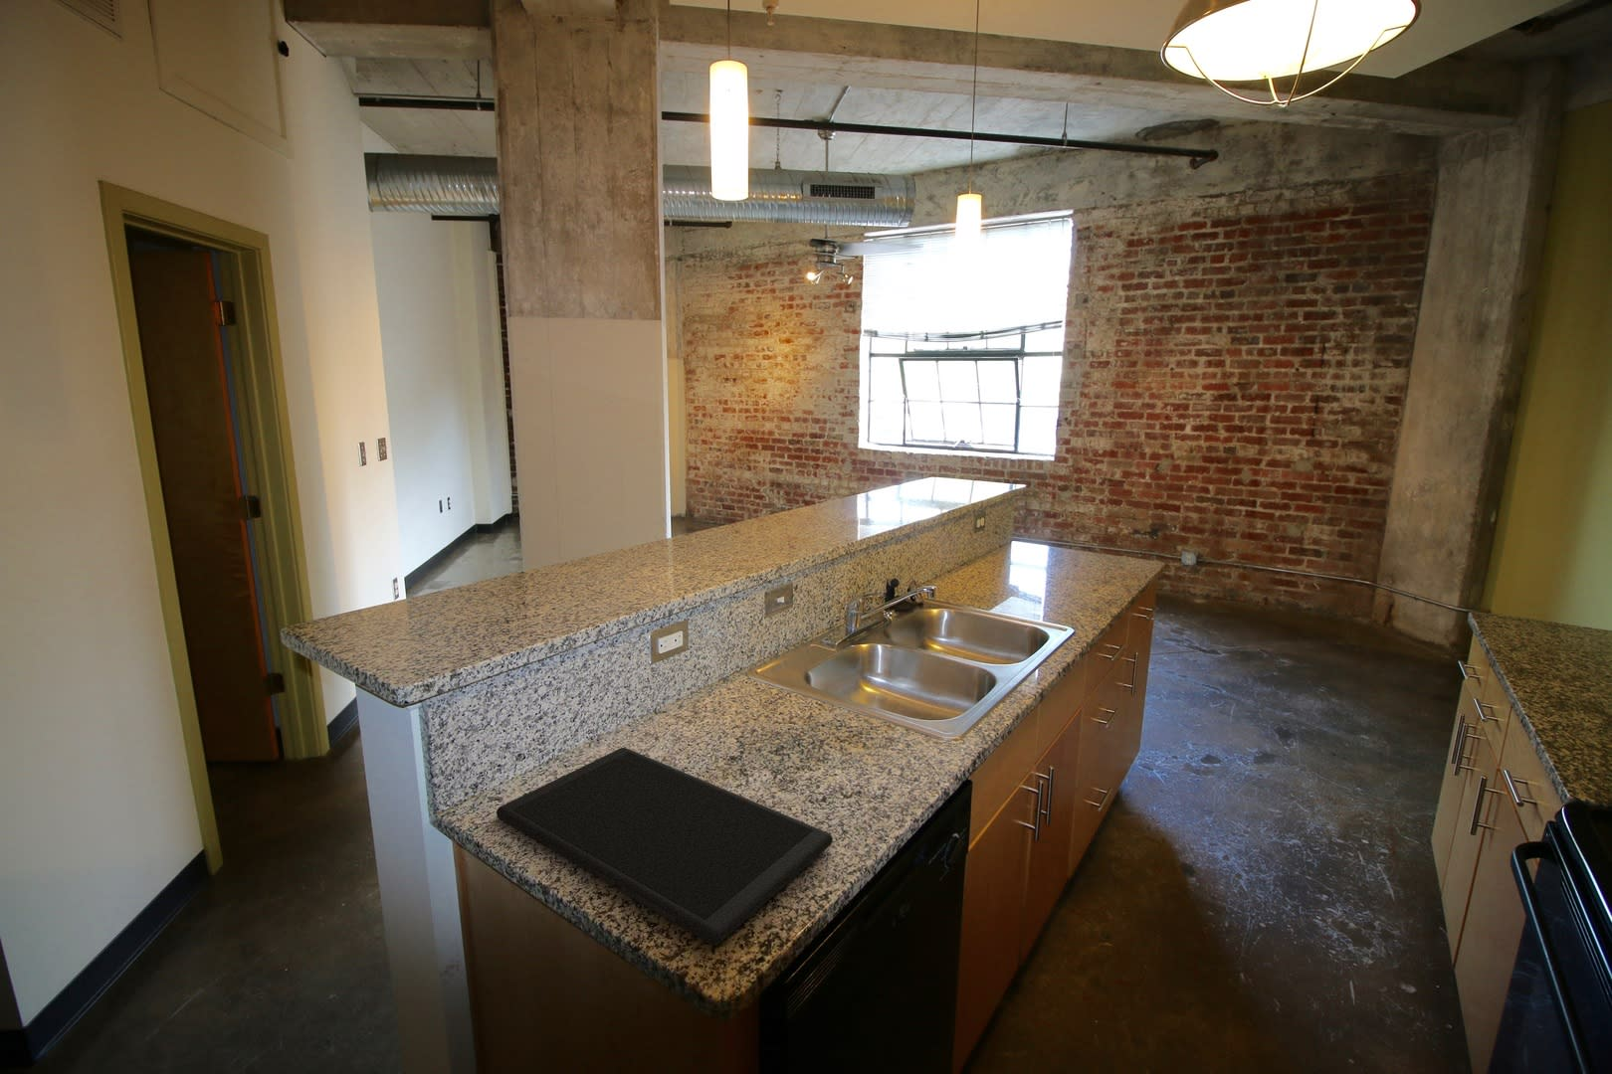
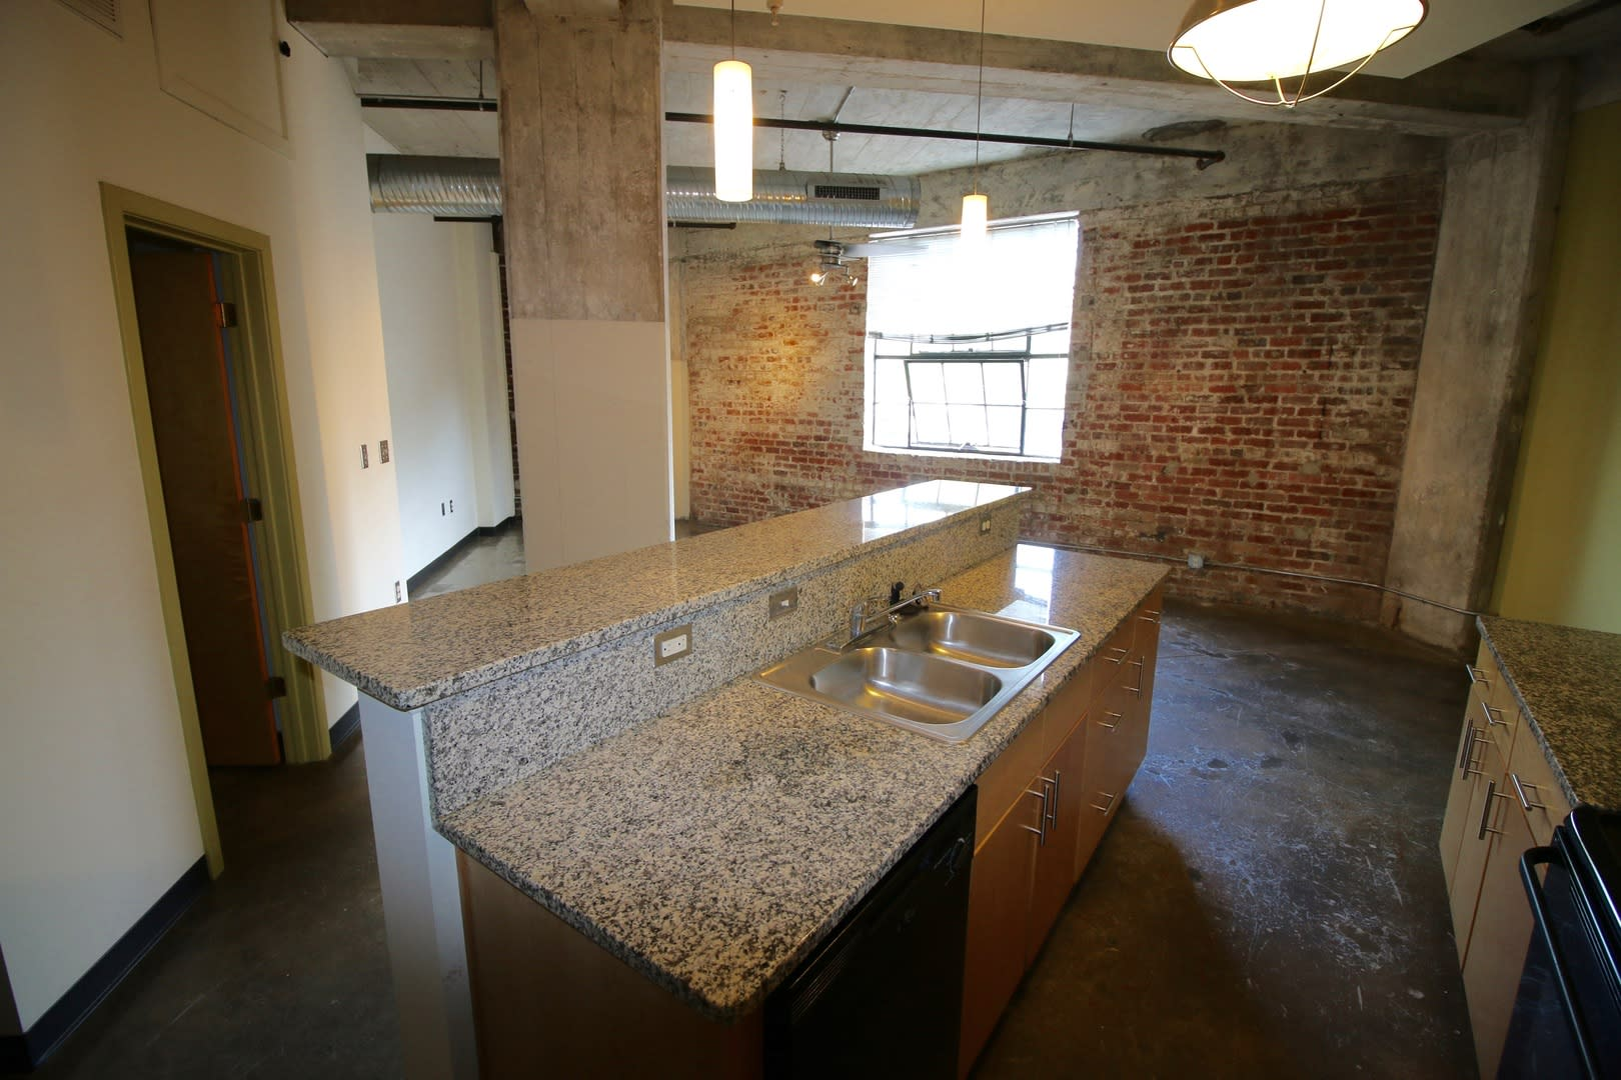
- cutting board [495,747,832,946]
